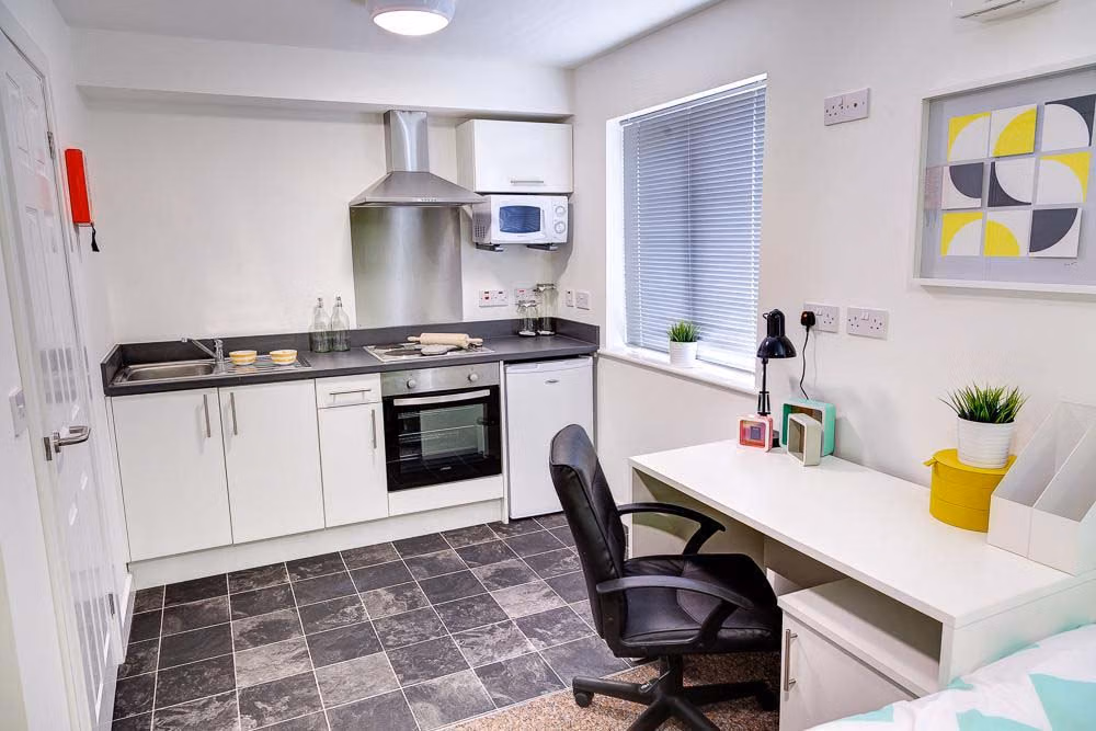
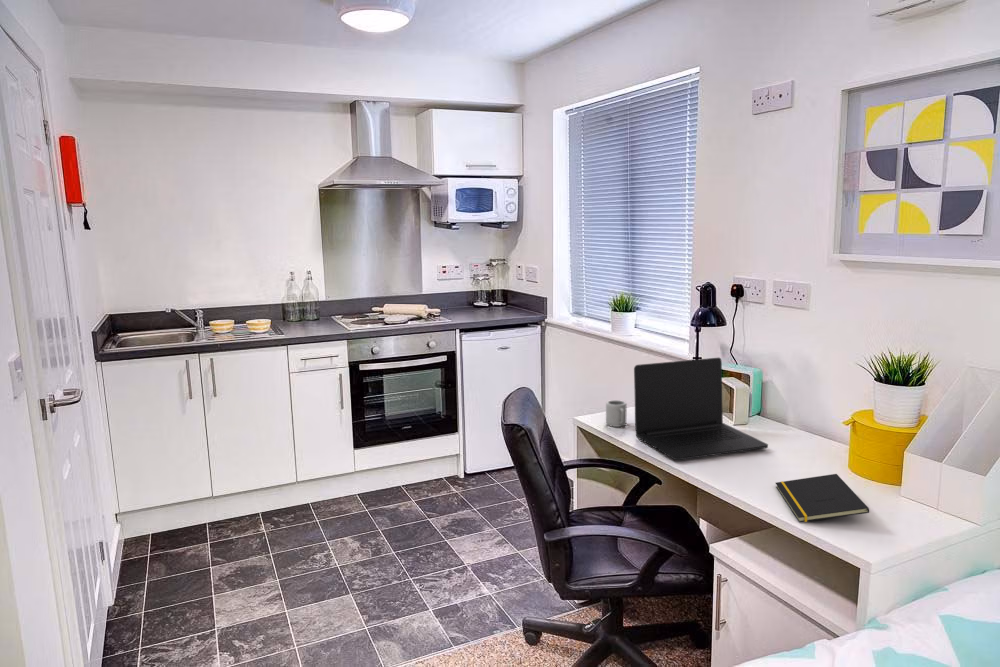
+ cup [605,399,628,428]
+ laptop [633,357,769,461]
+ notepad [775,473,870,523]
